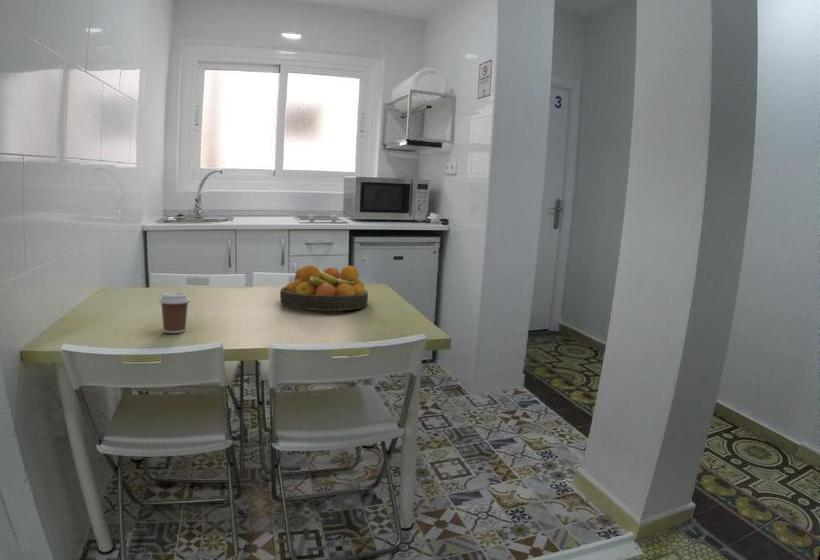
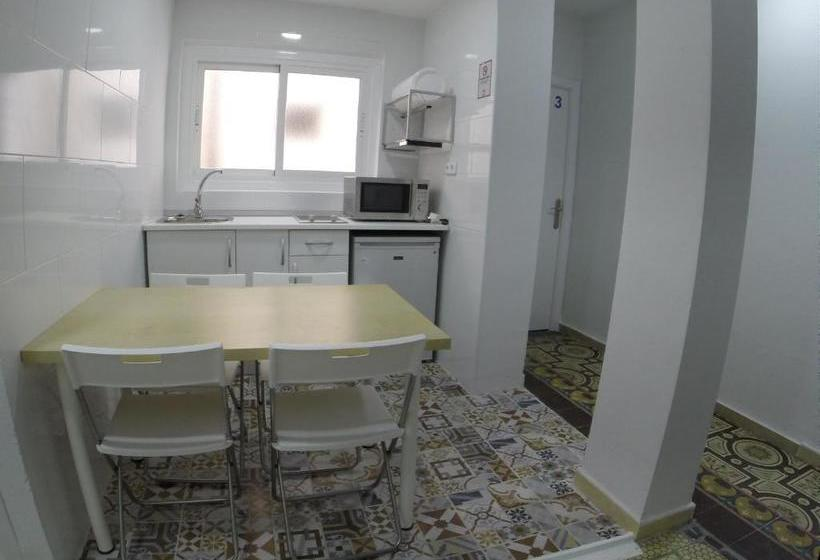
- coffee cup [158,291,191,334]
- fruit bowl [279,264,369,312]
